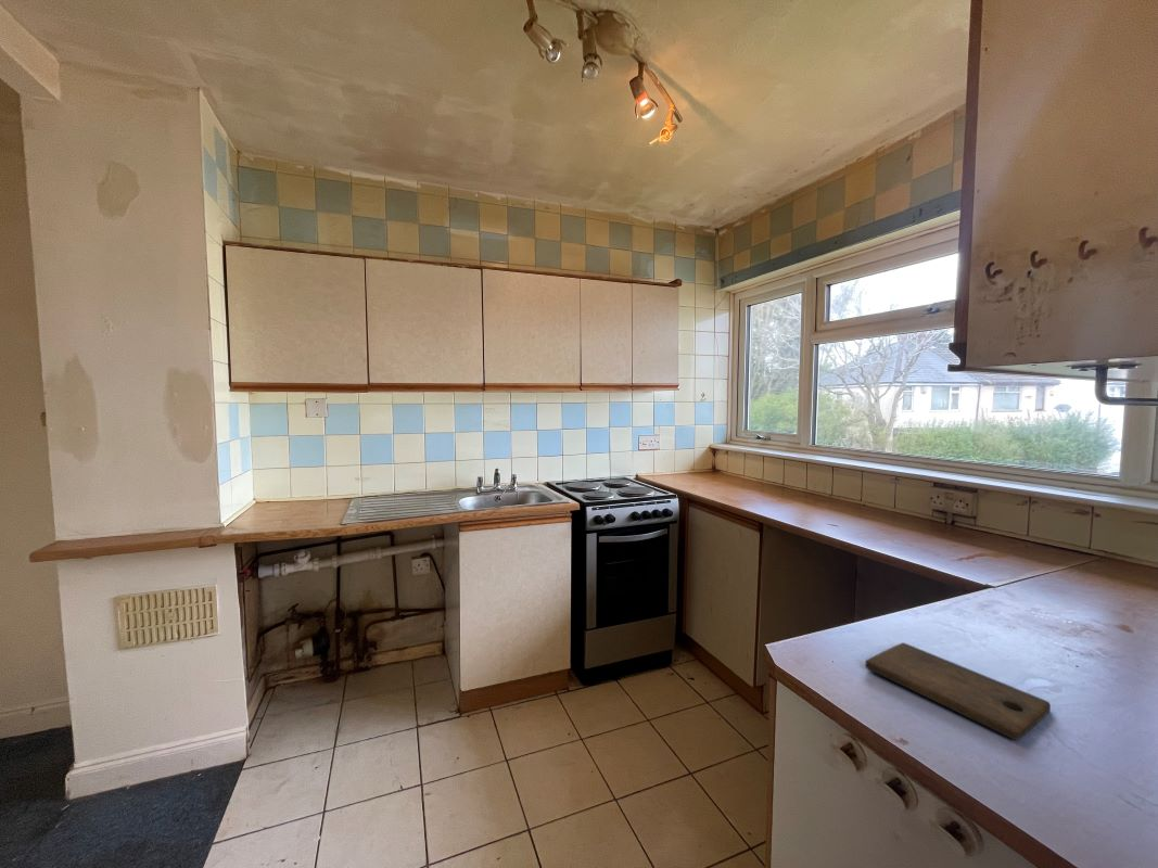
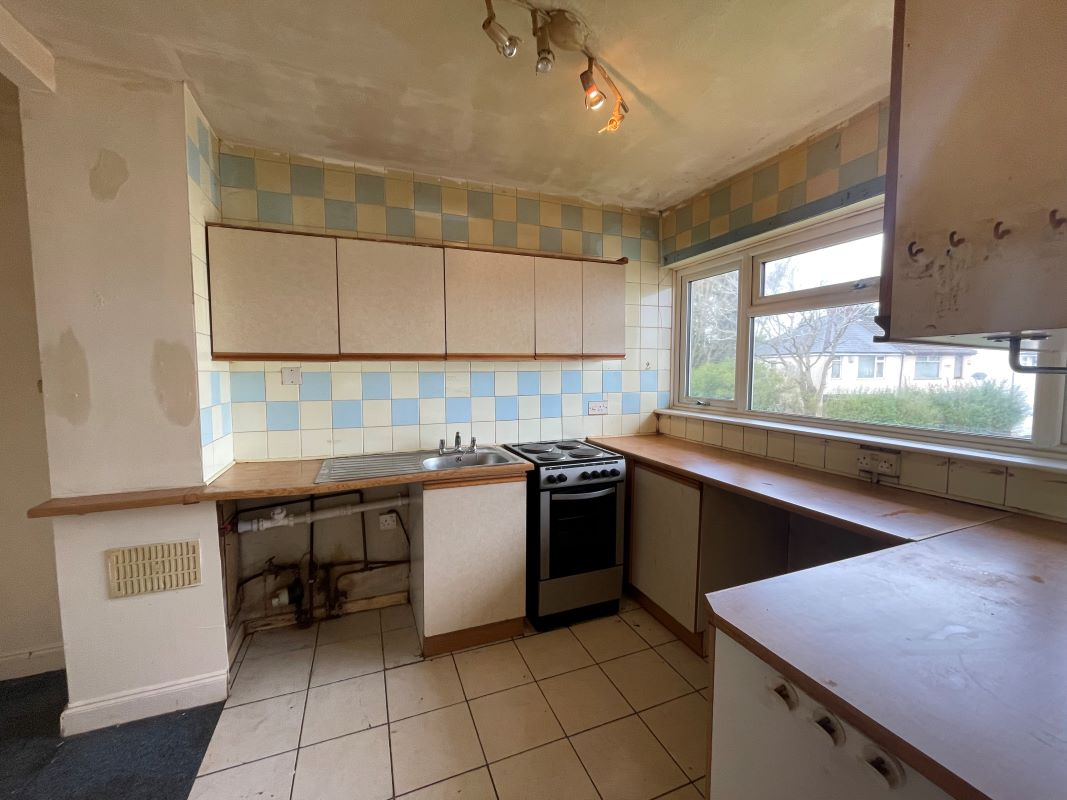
- cutting board [864,641,1052,741]
